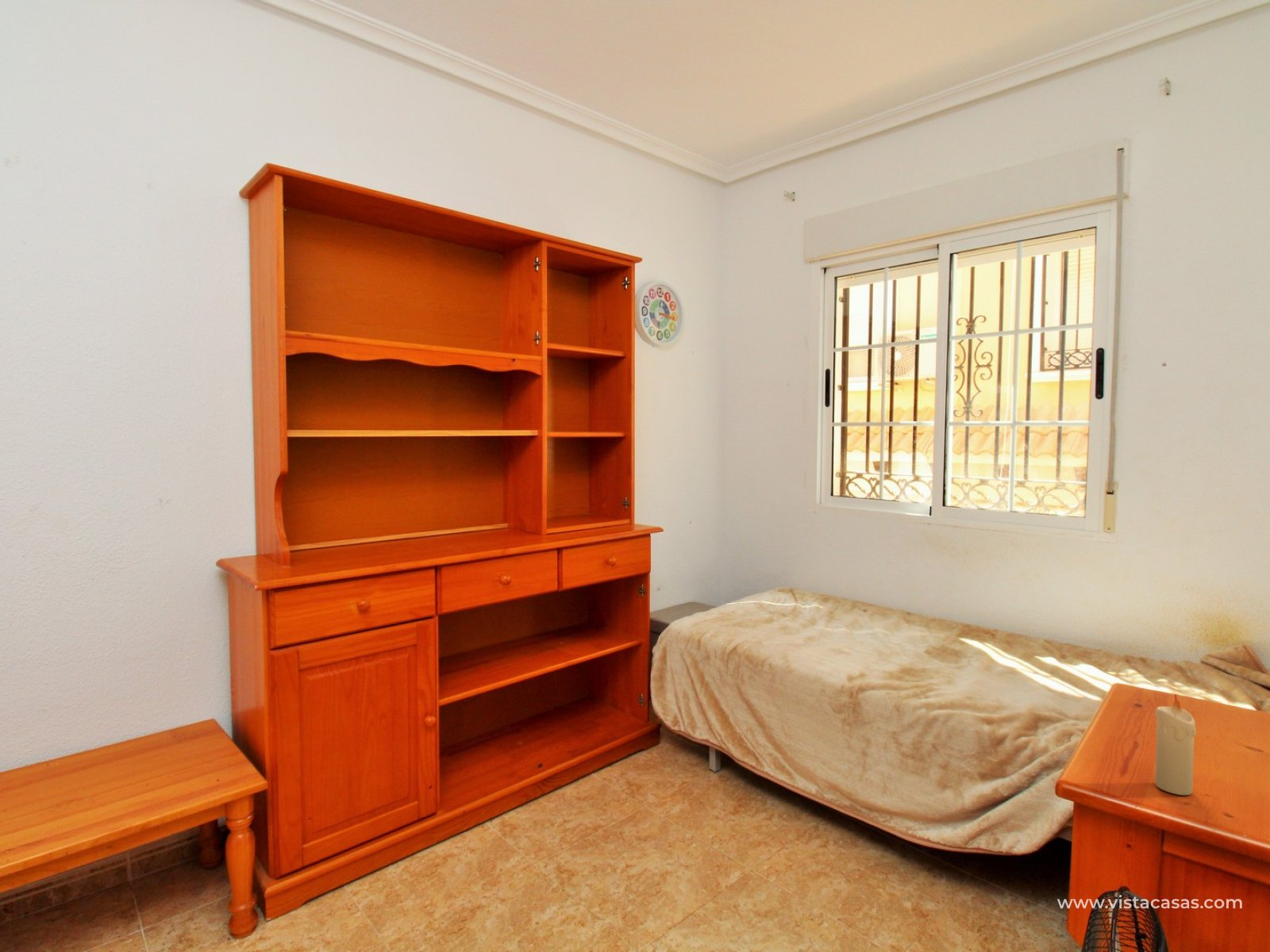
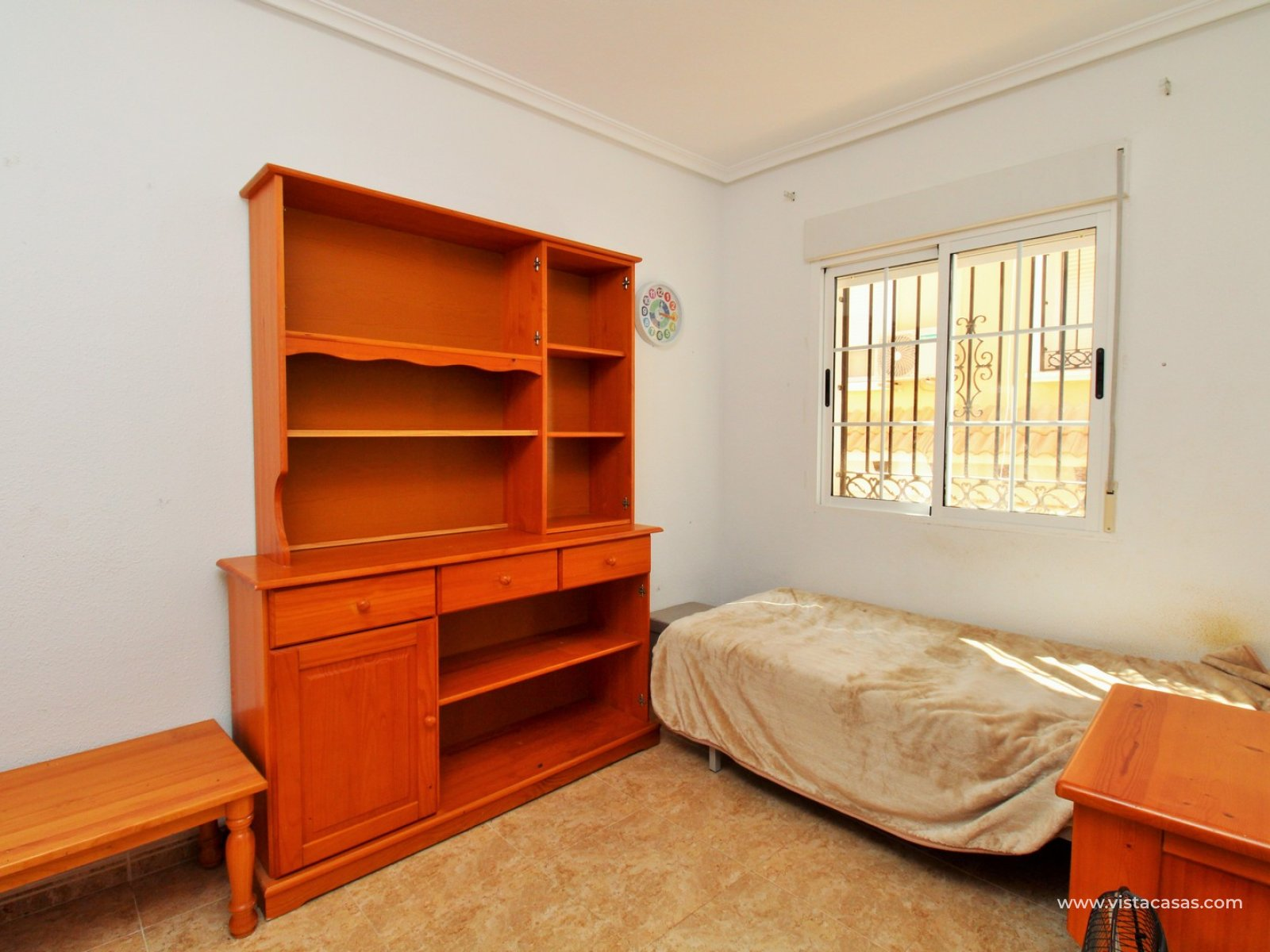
- candle [1154,693,1197,796]
